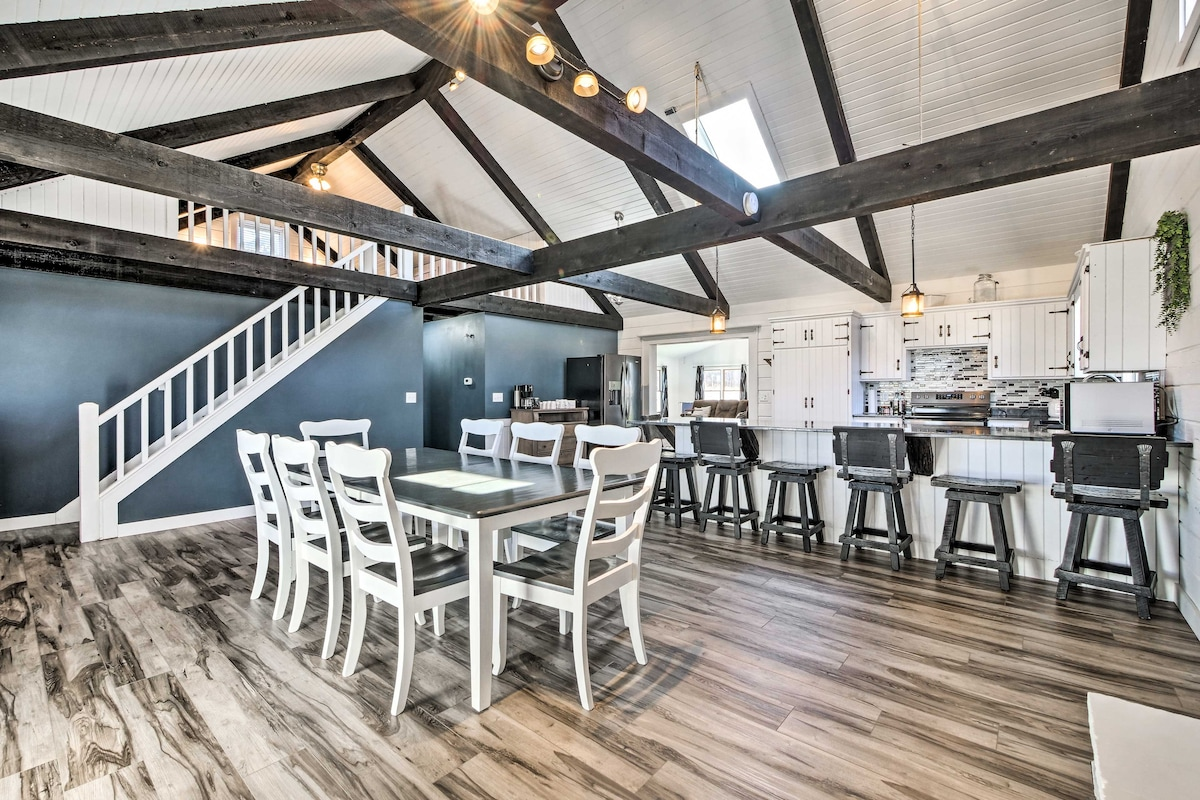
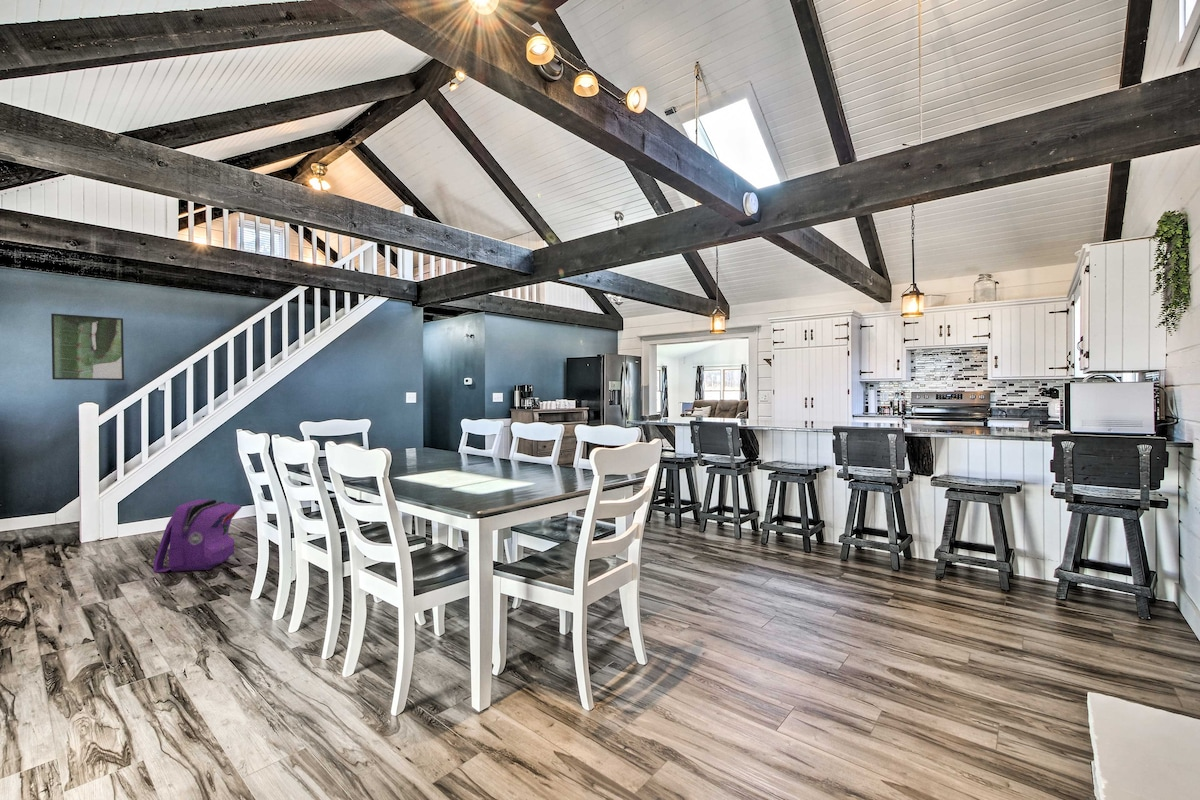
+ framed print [50,313,125,381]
+ backpack [152,498,243,573]
